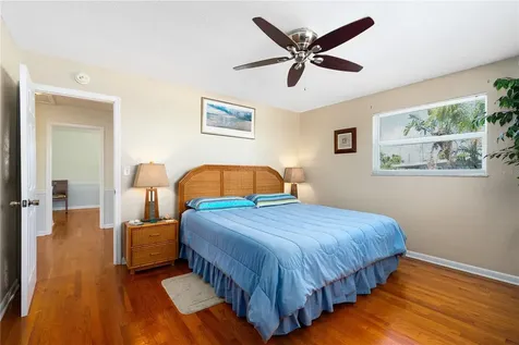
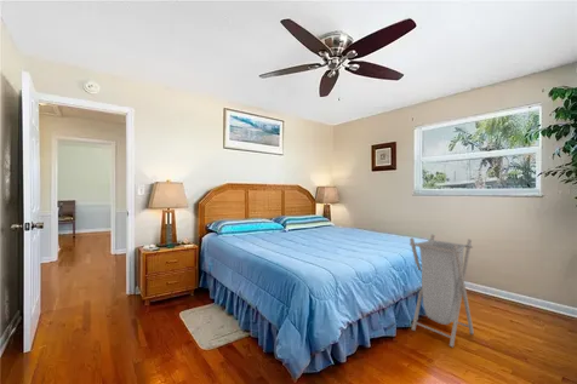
+ laundry hamper [409,234,475,348]
